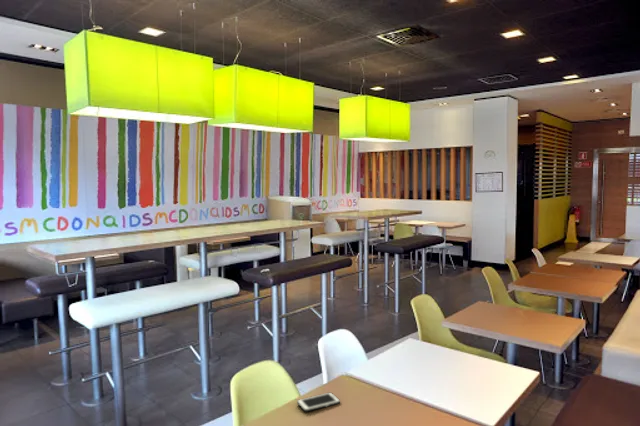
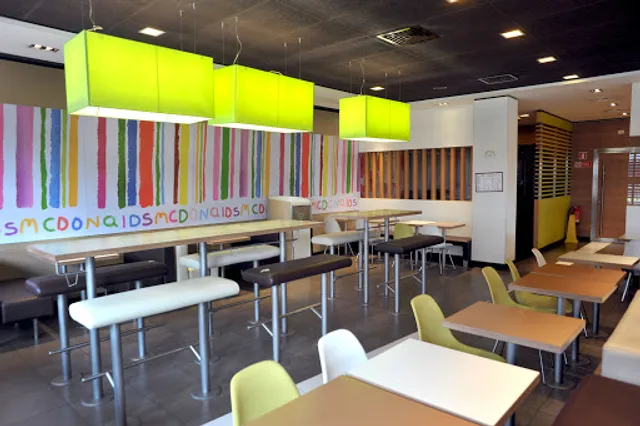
- cell phone [296,392,341,412]
